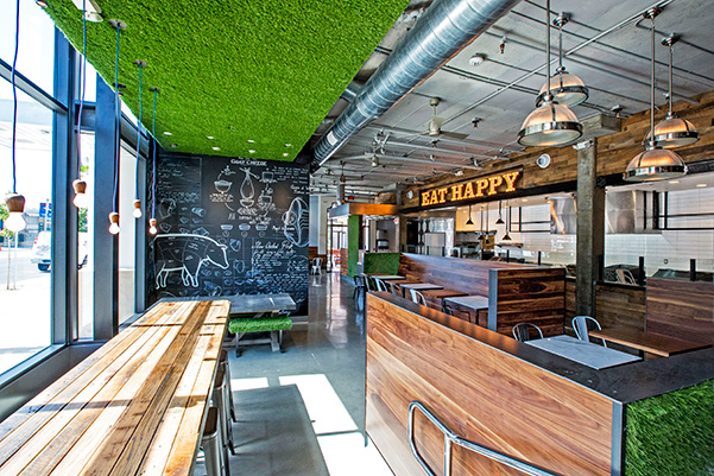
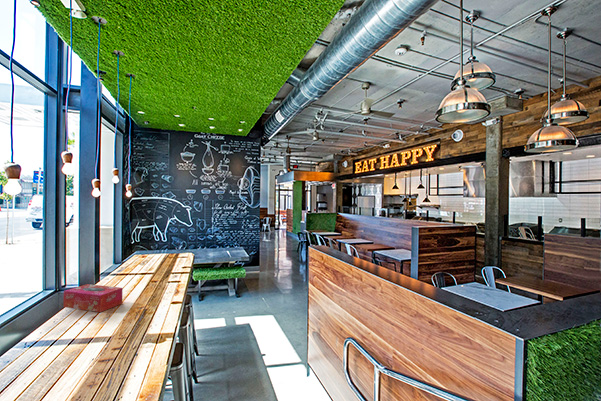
+ tissue box [63,283,123,313]
